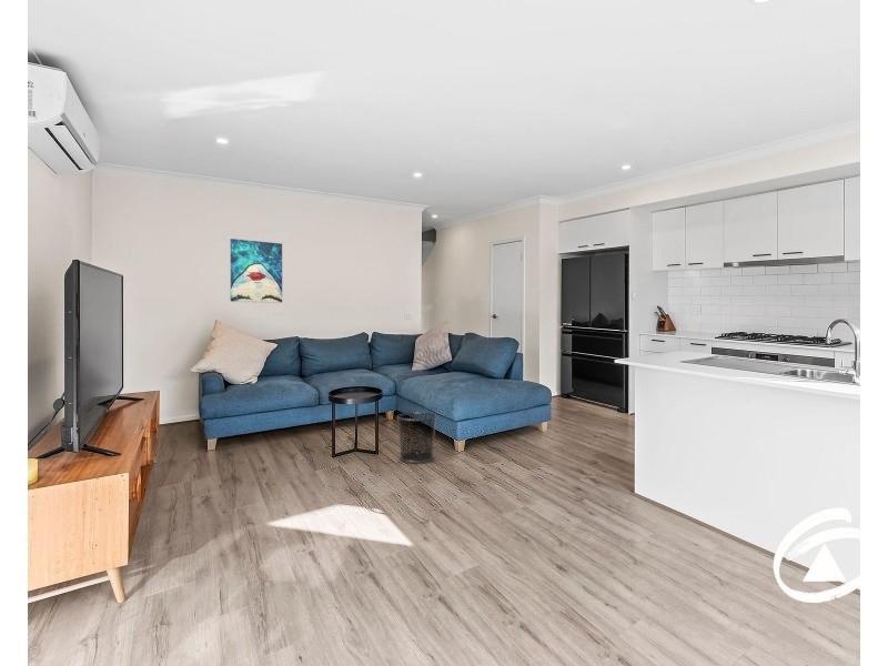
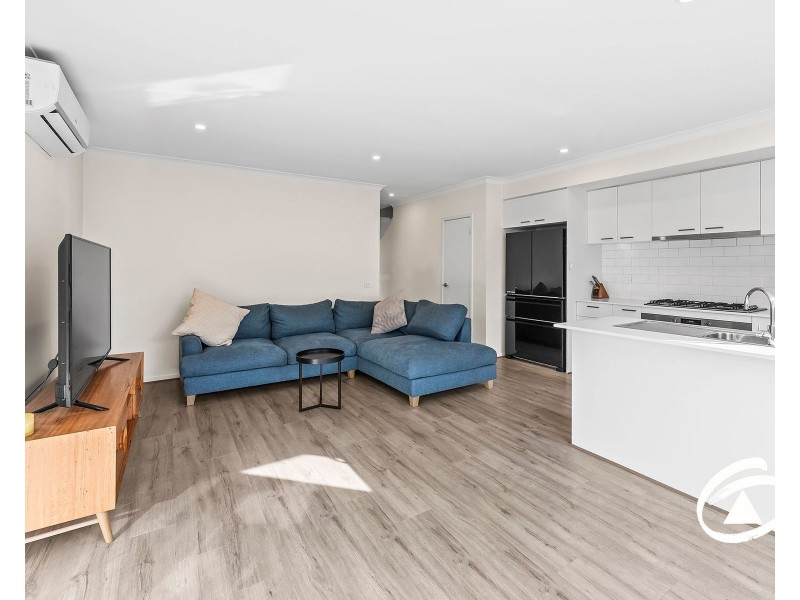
- waste bin [395,411,437,464]
- wall art [230,238,283,304]
